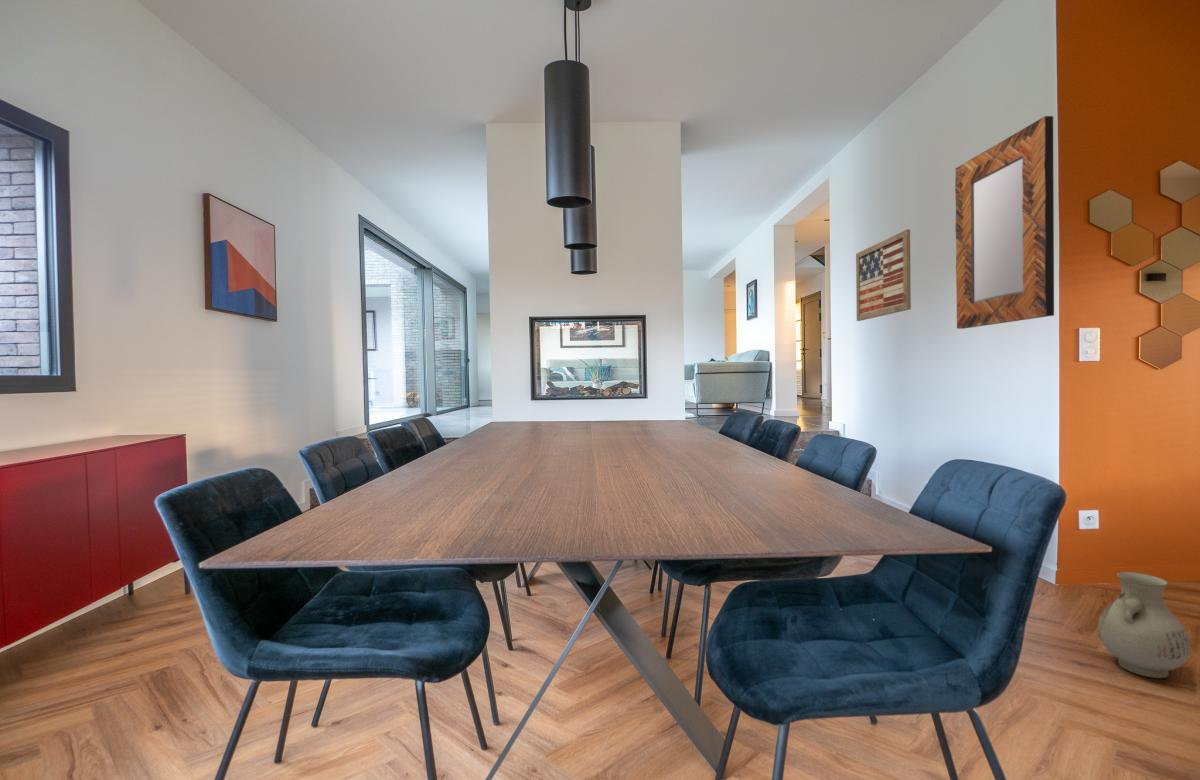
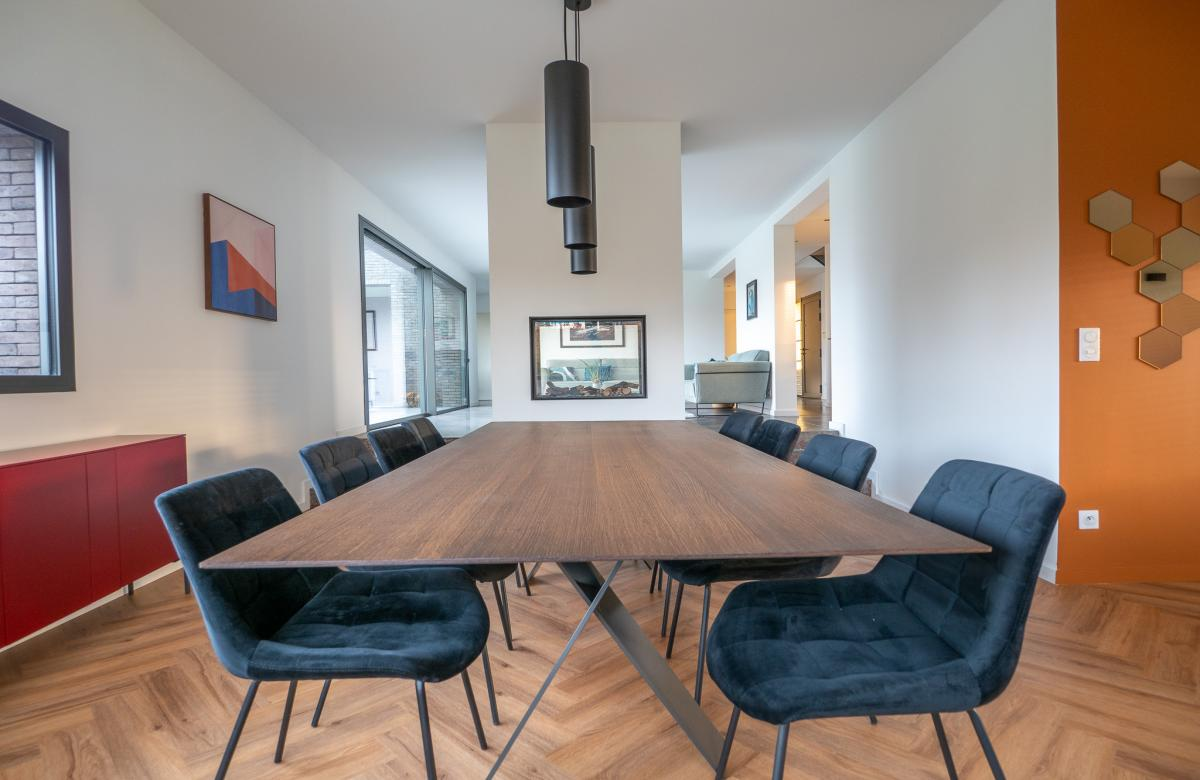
- vase [1097,571,1192,679]
- home mirror [954,115,1055,330]
- wall art [855,228,912,322]
